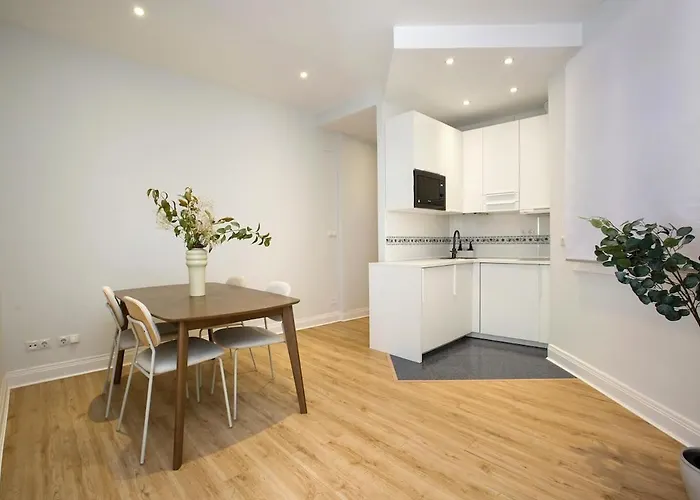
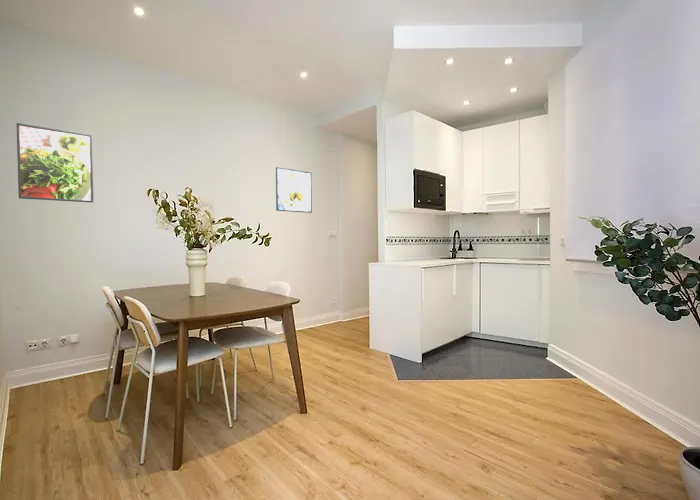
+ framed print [15,122,94,204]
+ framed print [275,166,313,214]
